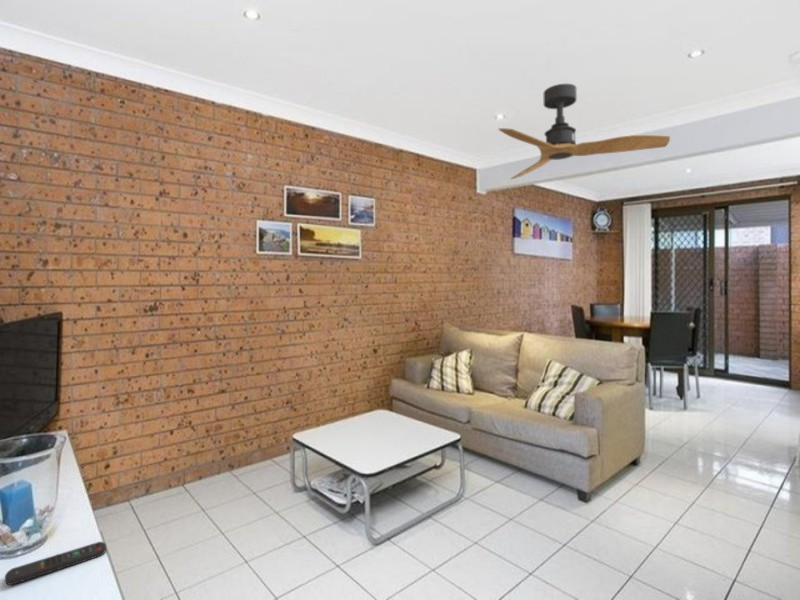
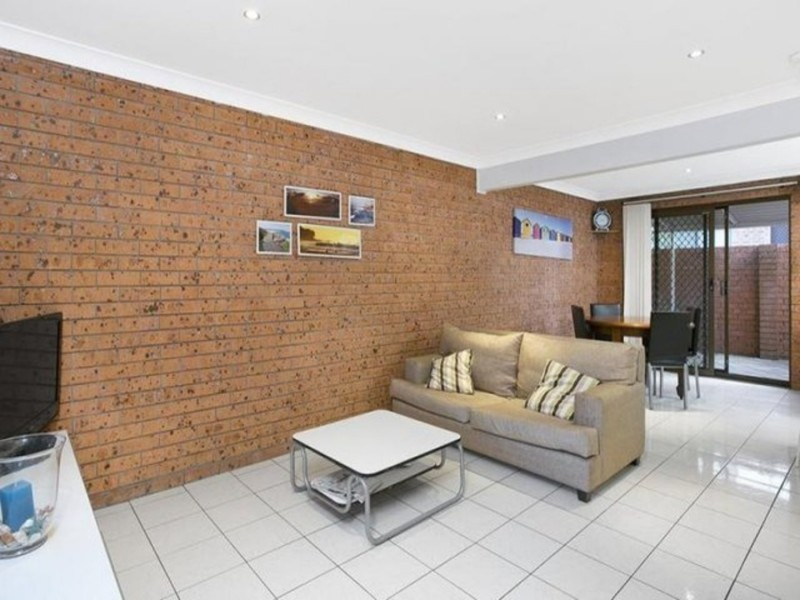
- ceiling fan [497,83,671,180]
- remote control [4,541,107,586]
